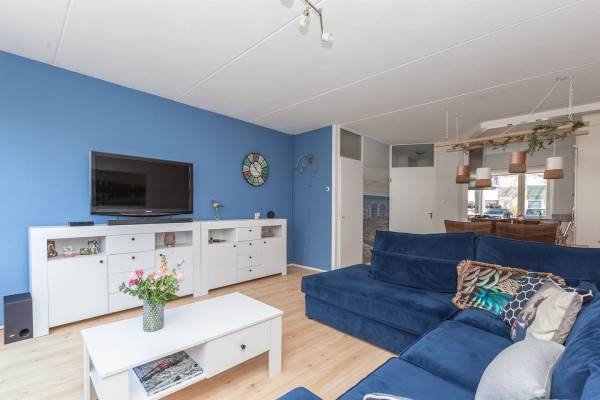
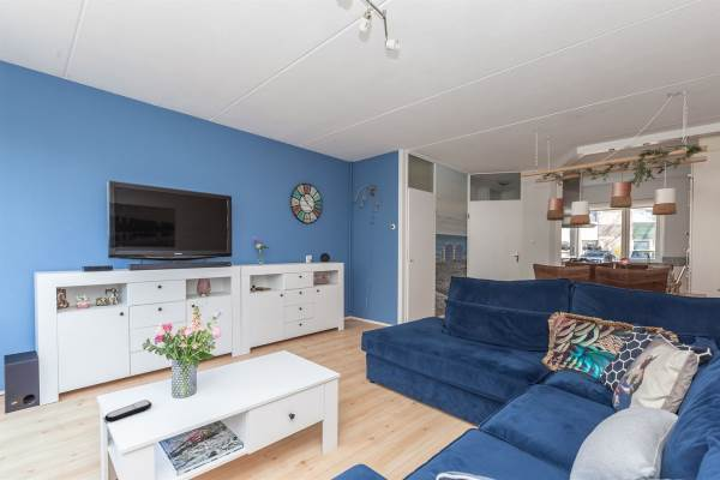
+ remote control [103,398,152,422]
